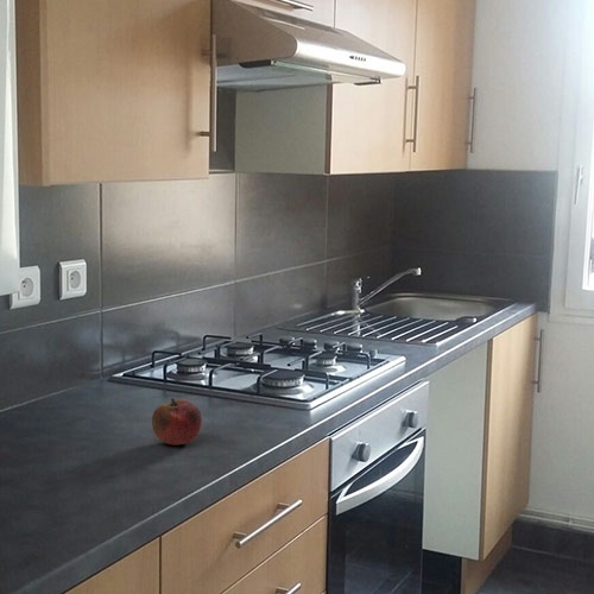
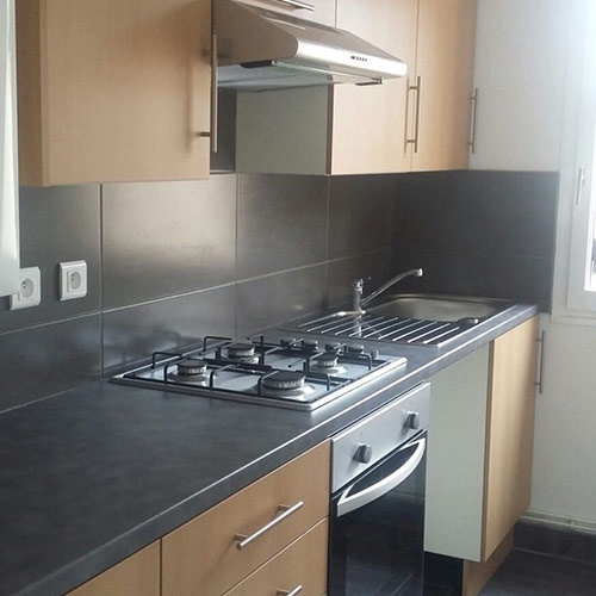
- fruit [151,397,203,446]
